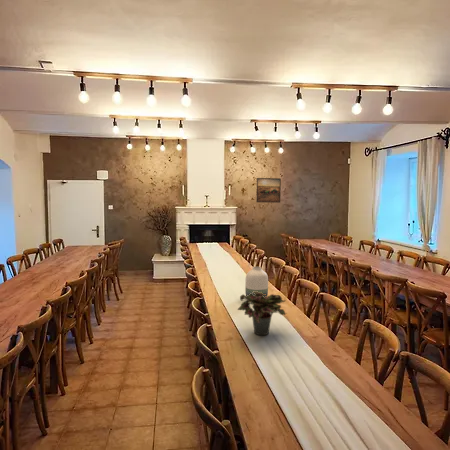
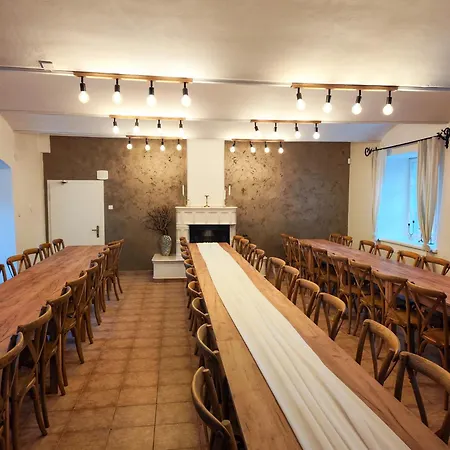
- potted plant [236,291,288,336]
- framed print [255,177,282,204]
- vase [244,266,269,297]
